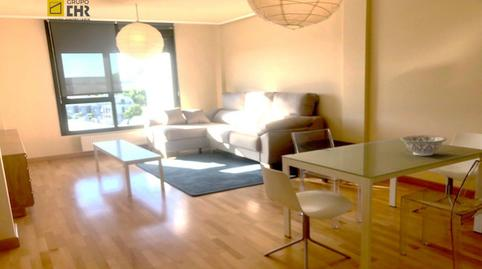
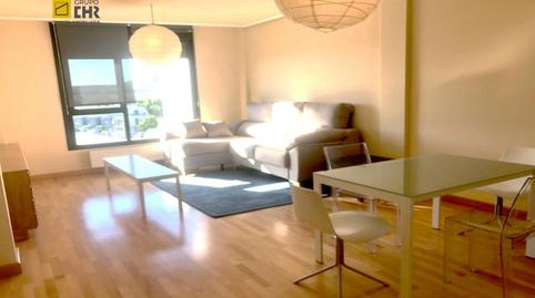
- decorative bowl [399,134,448,157]
